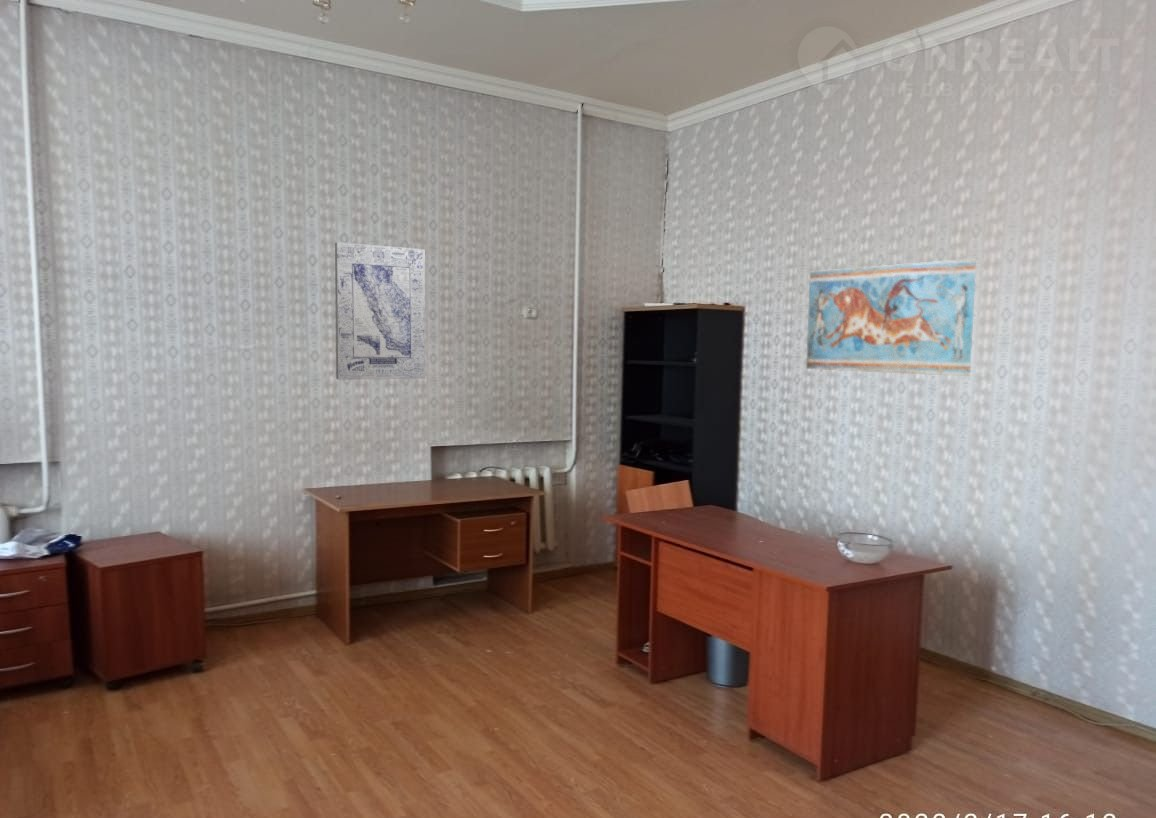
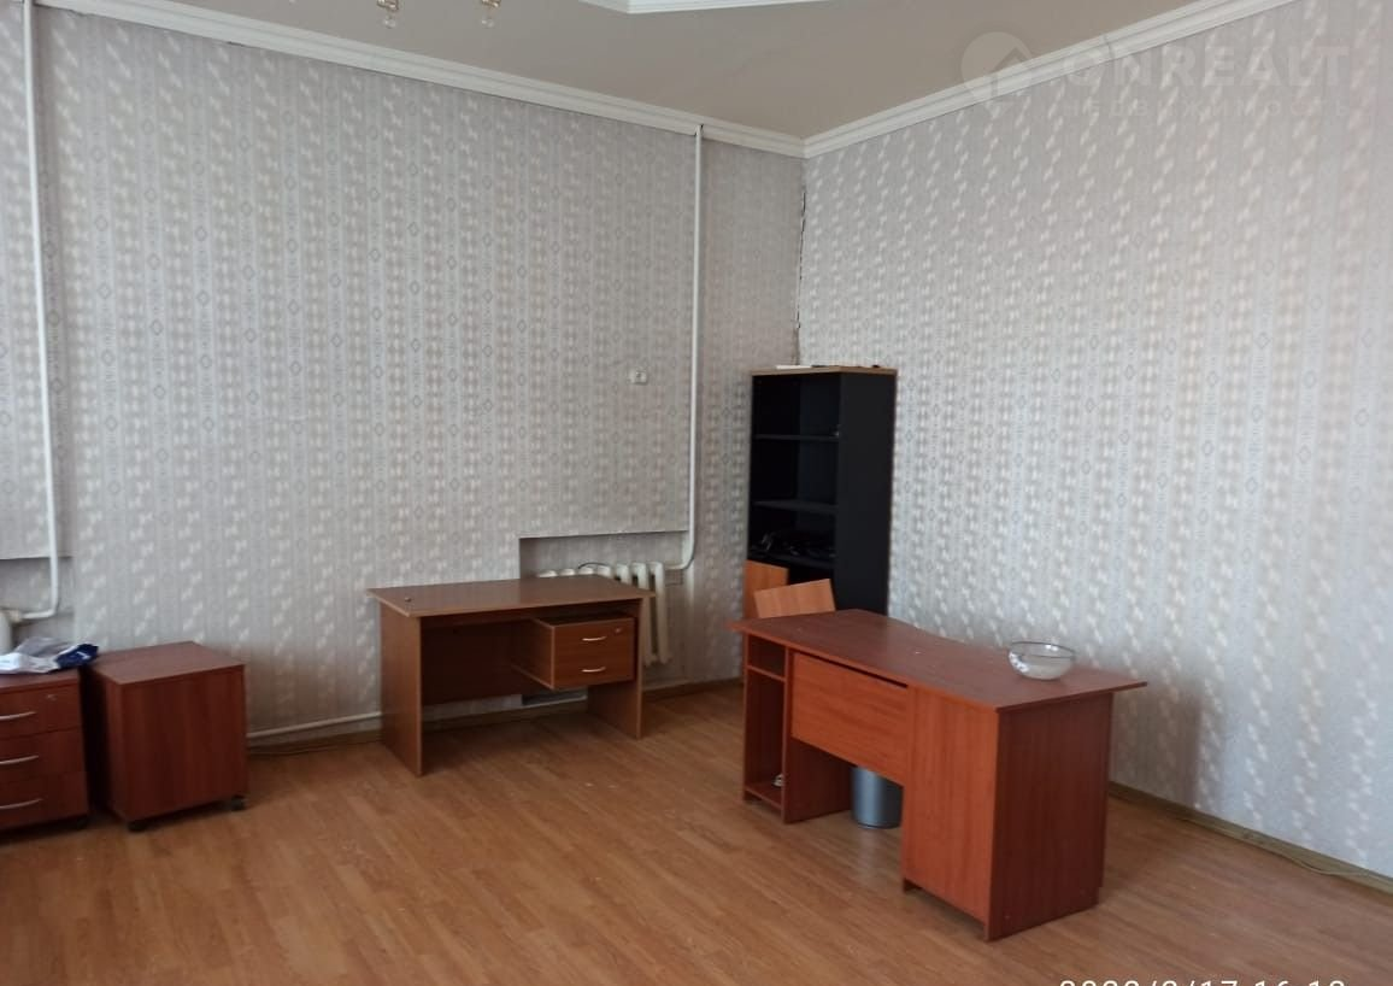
- fresco [805,257,978,377]
- wall art [334,241,426,381]
